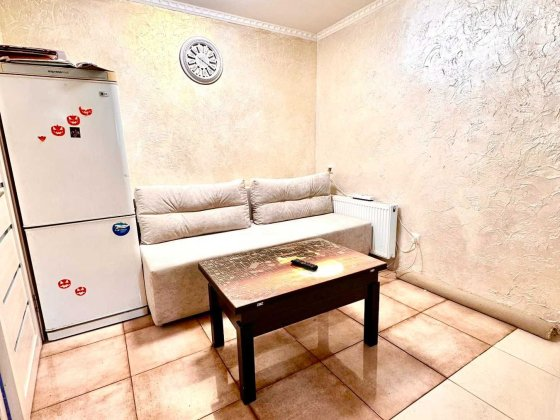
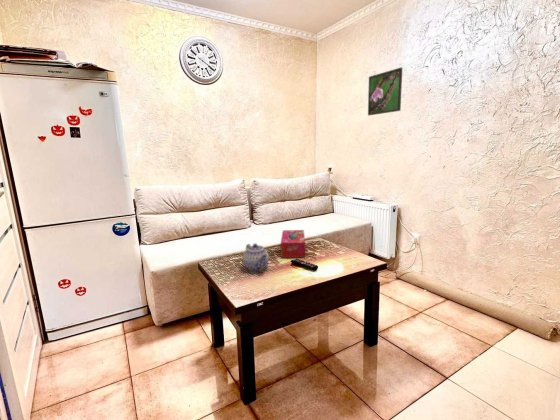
+ teapot [242,242,270,272]
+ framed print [367,67,403,116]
+ tissue box [280,229,306,259]
